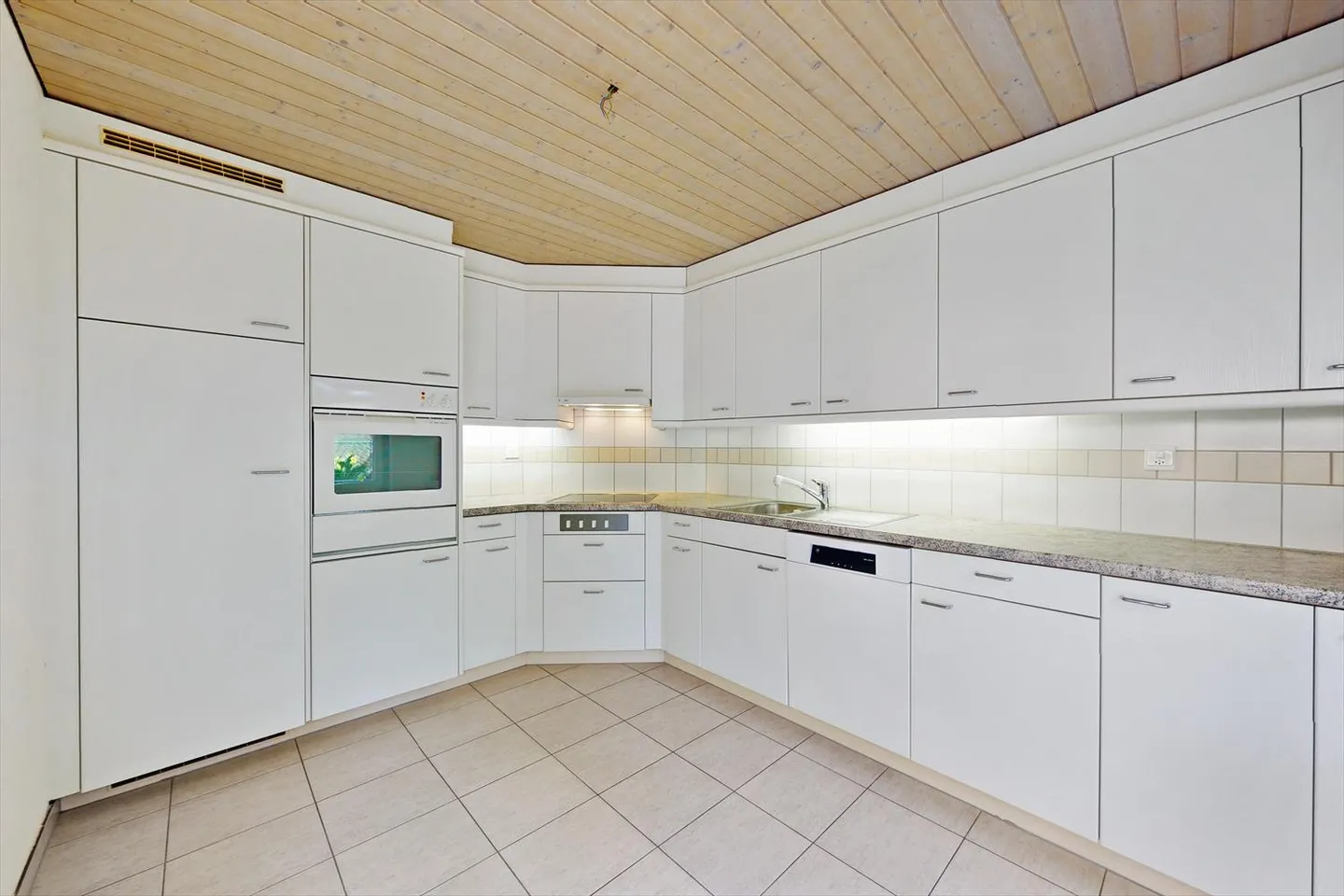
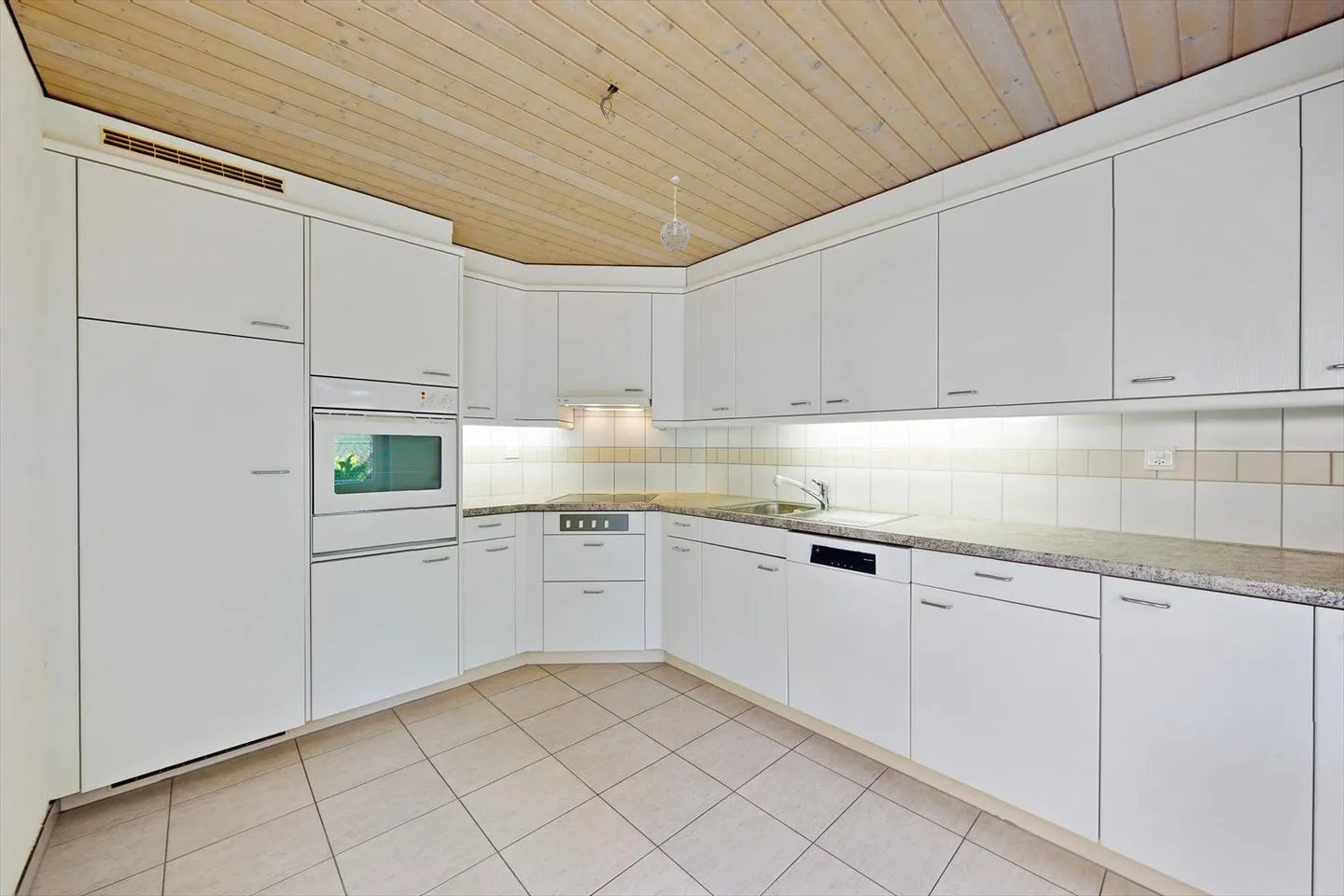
+ pendant light [660,175,691,252]
